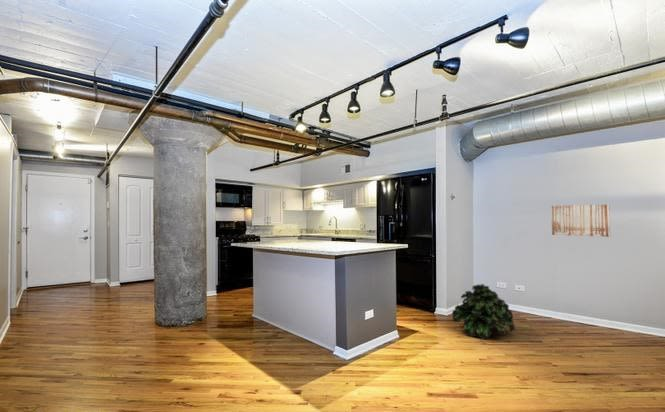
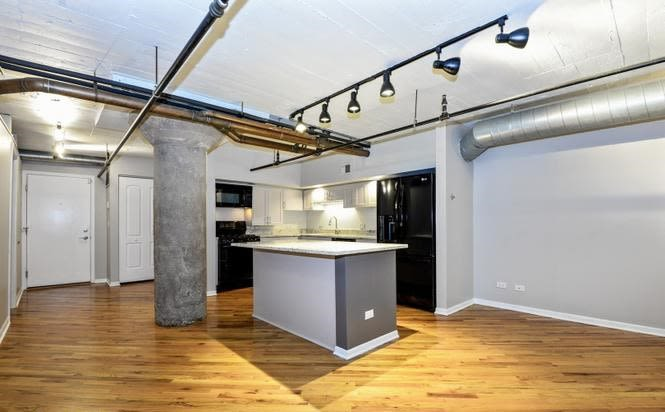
- wall art [550,203,611,238]
- potted plant [451,283,516,341]
